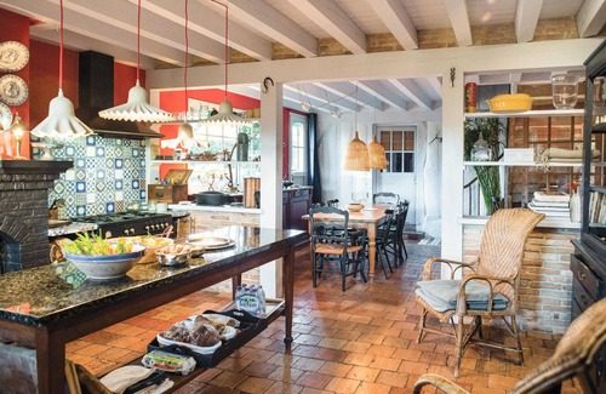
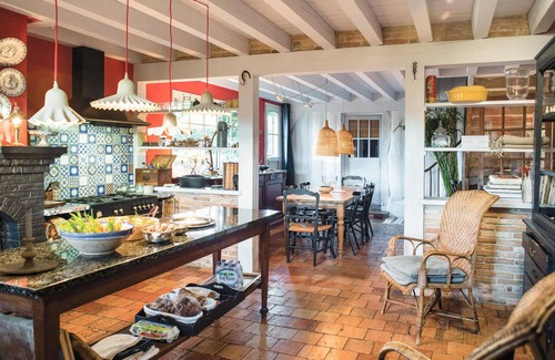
+ candle holder [0,208,60,275]
